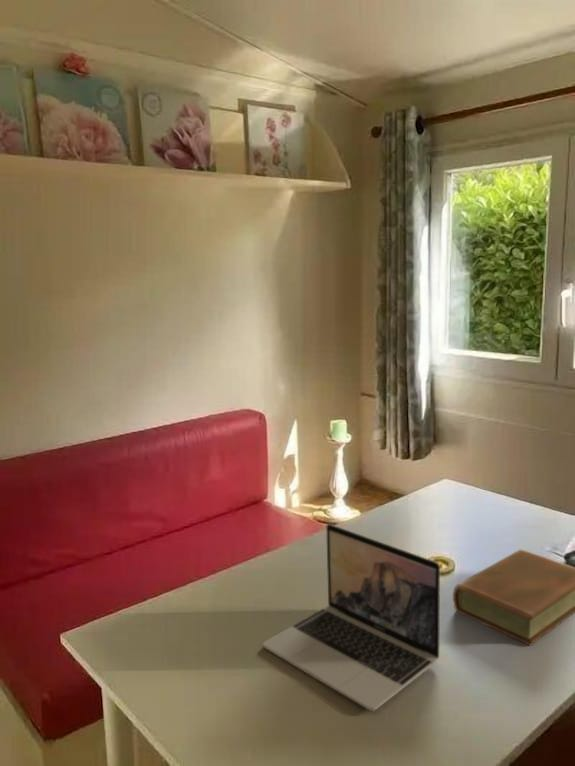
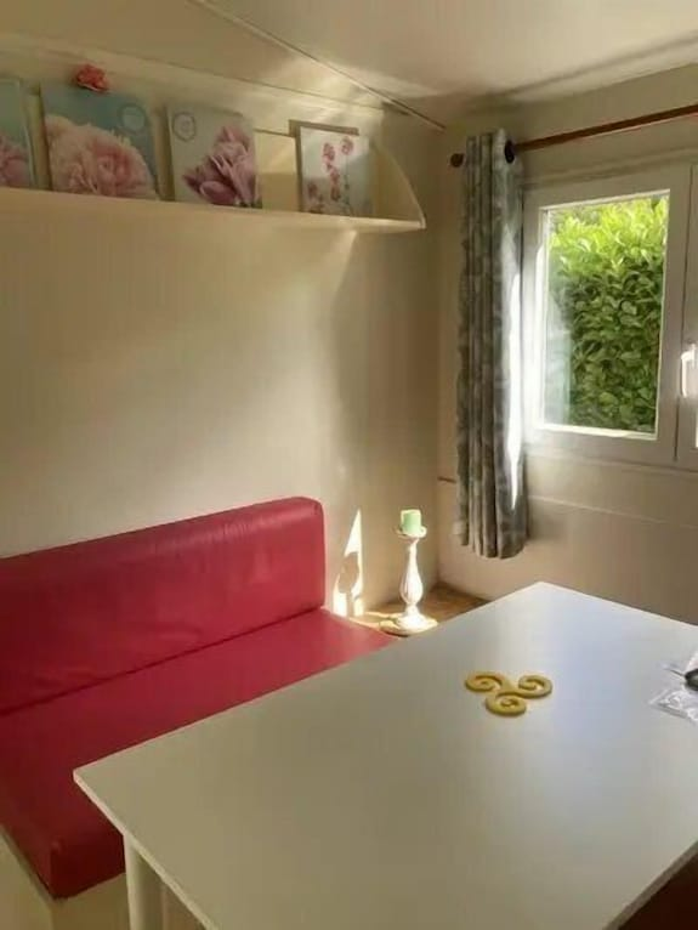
- book [452,548,575,647]
- laptop [262,523,441,712]
